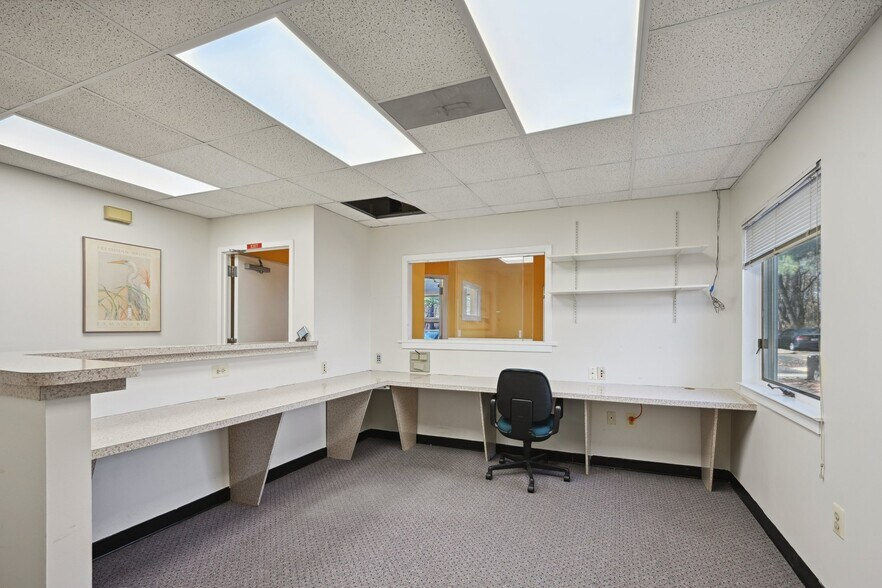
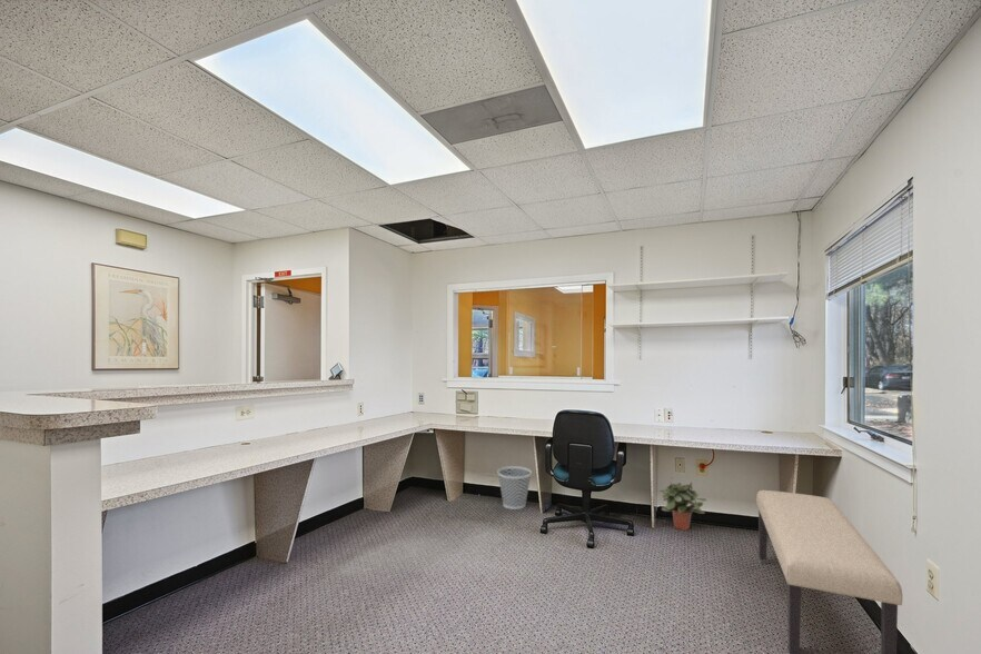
+ wastebasket [496,465,533,511]
+ bench [755,489,903,654]
+ potted plant [658,480,707,532]
